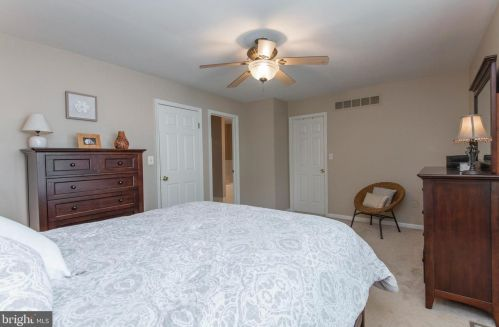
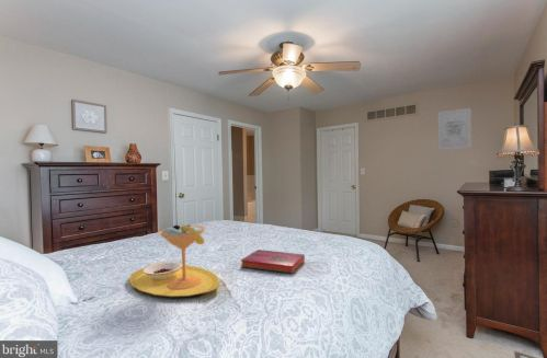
+ wall art [437,107,472,151]
+ hardback book [240,249,306,275]
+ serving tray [128,223,220,298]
